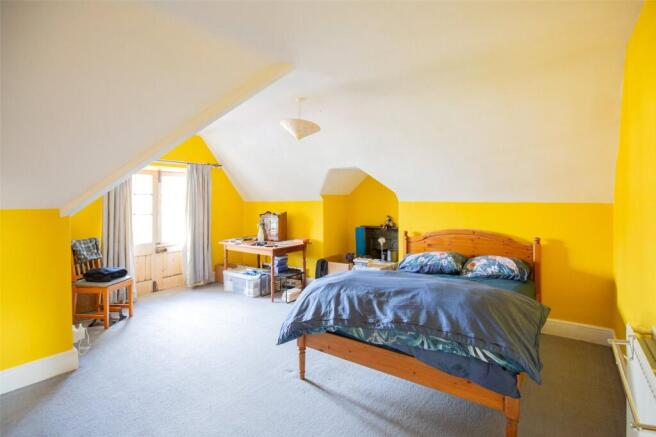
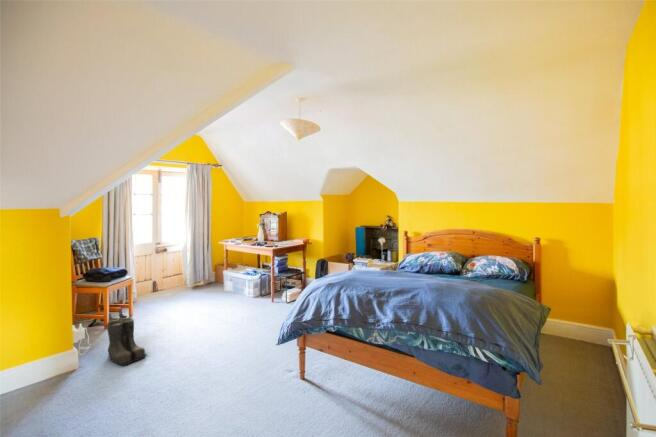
+ boots [105,317,147,366]
